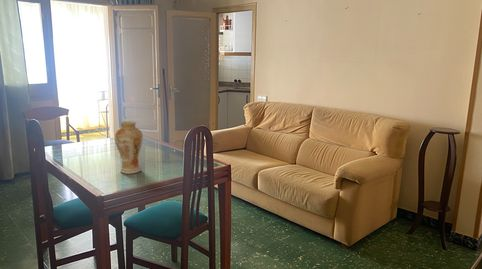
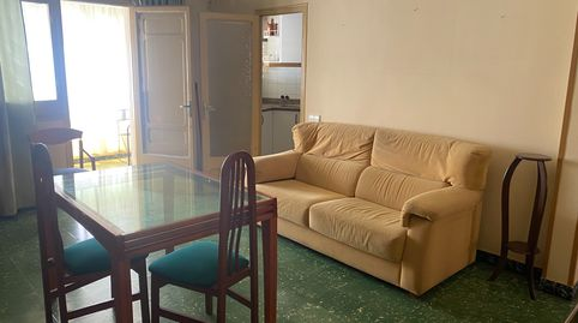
- vase [114,120,144,175]
